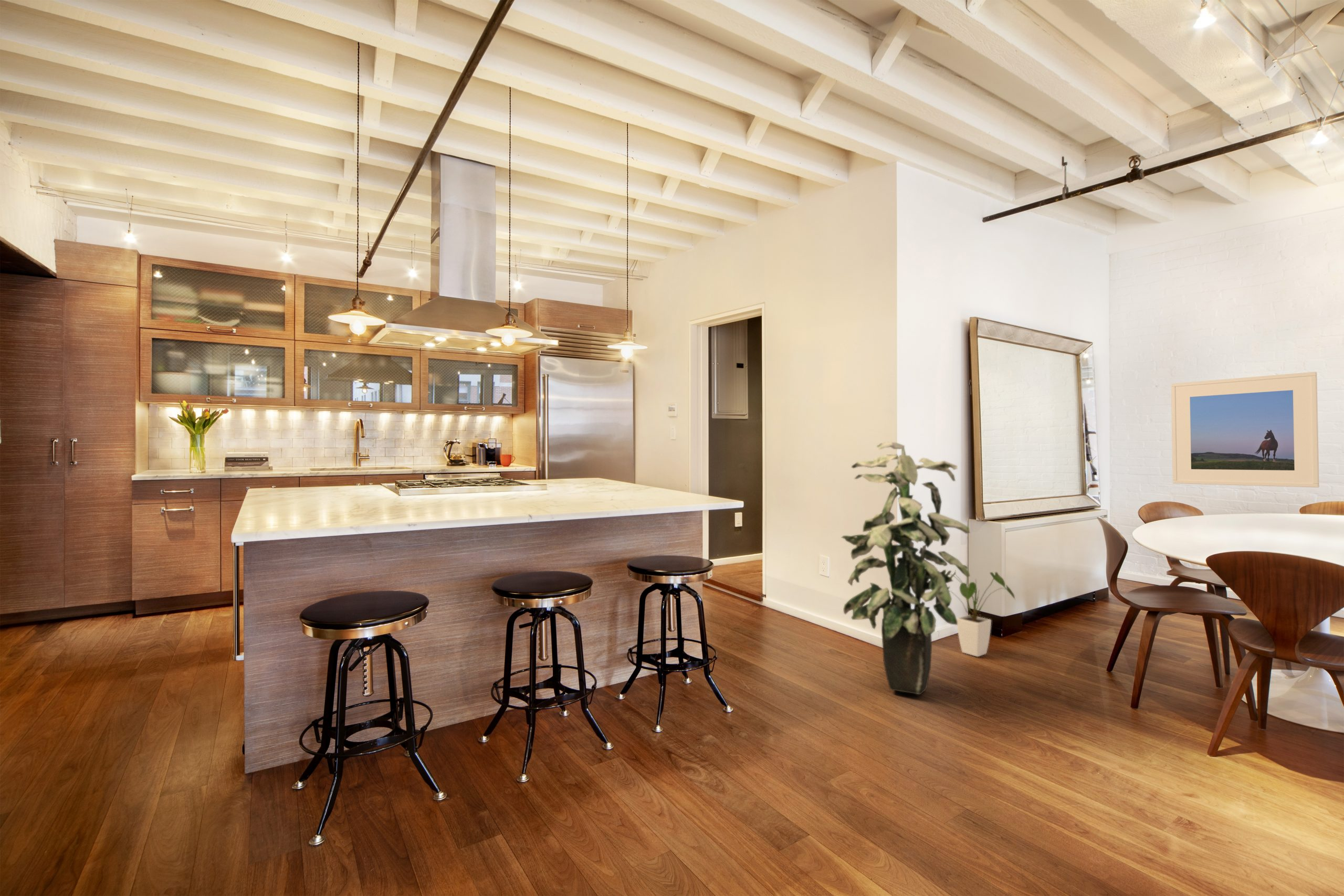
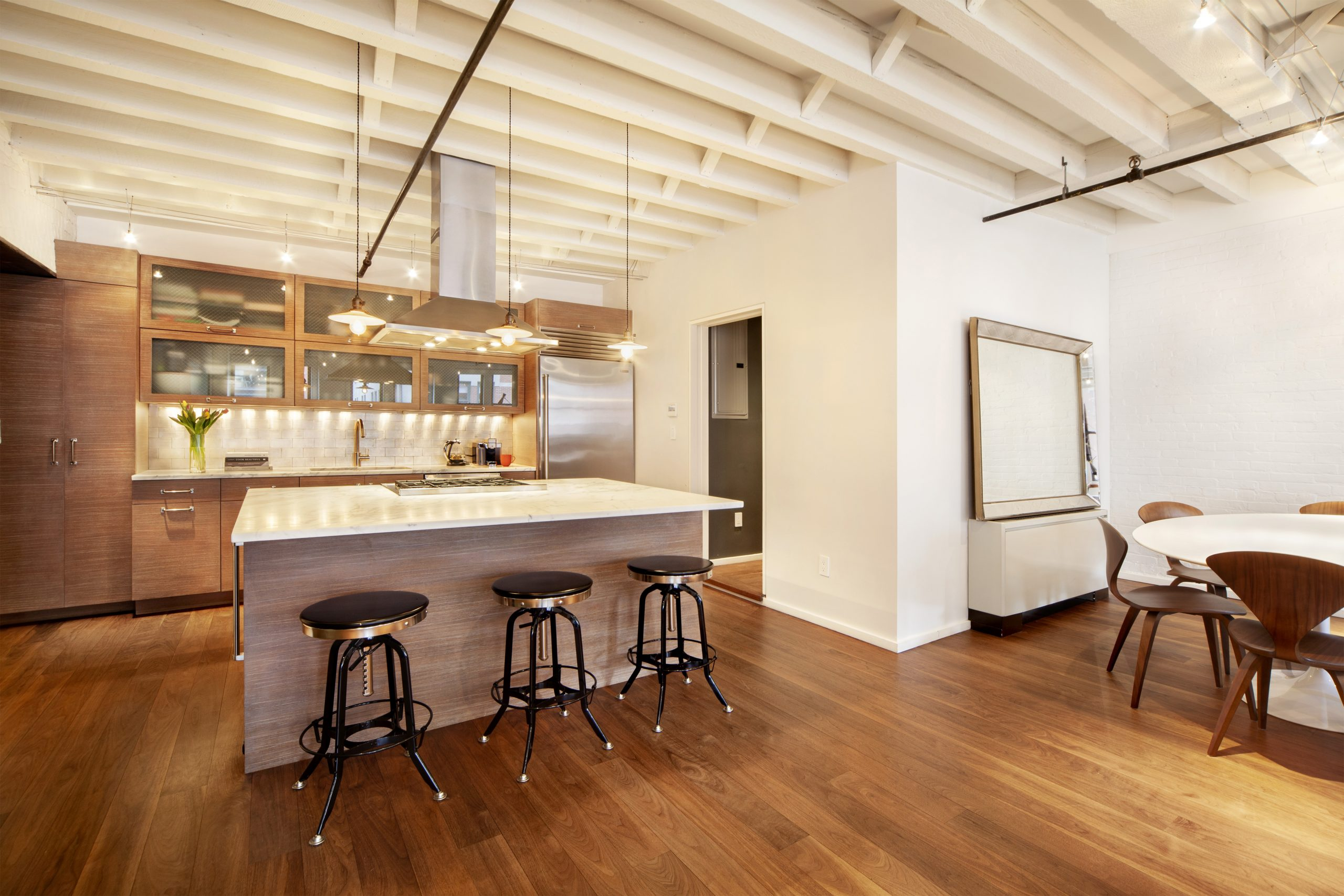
- indoor plant [841,442,971,695]
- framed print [1171,371,1320,488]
- house plant [941,564,1016,657]
